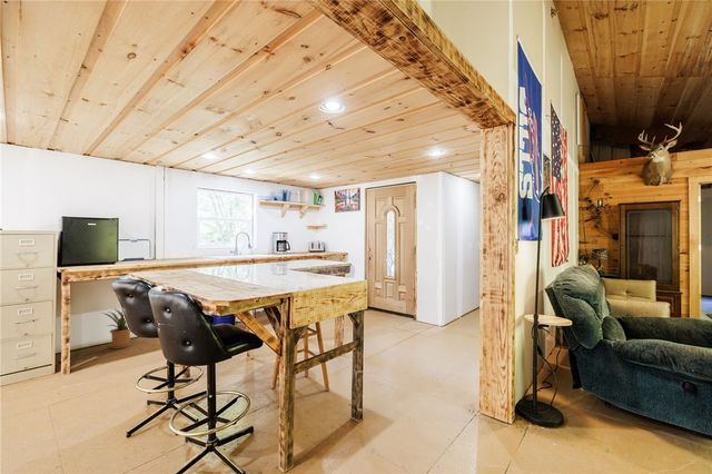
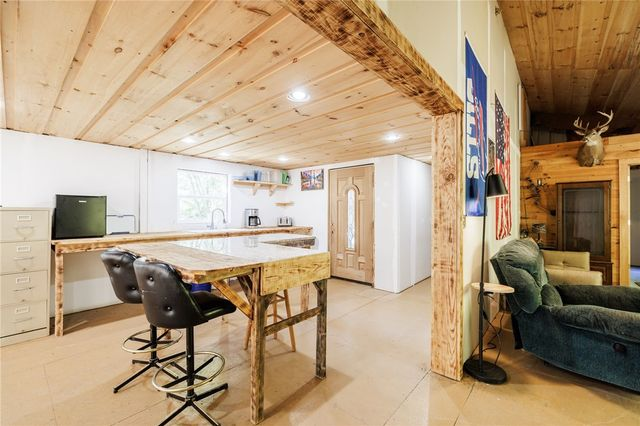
- house plant [97,308,131,349]
